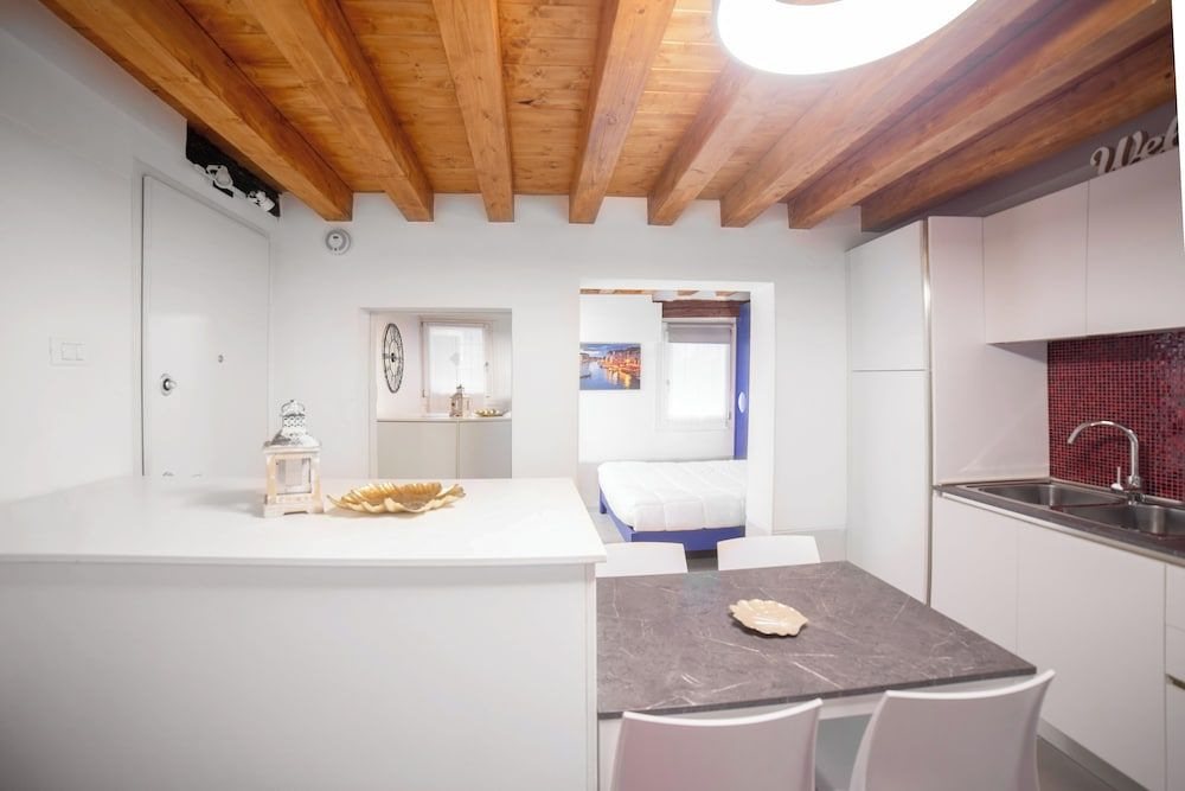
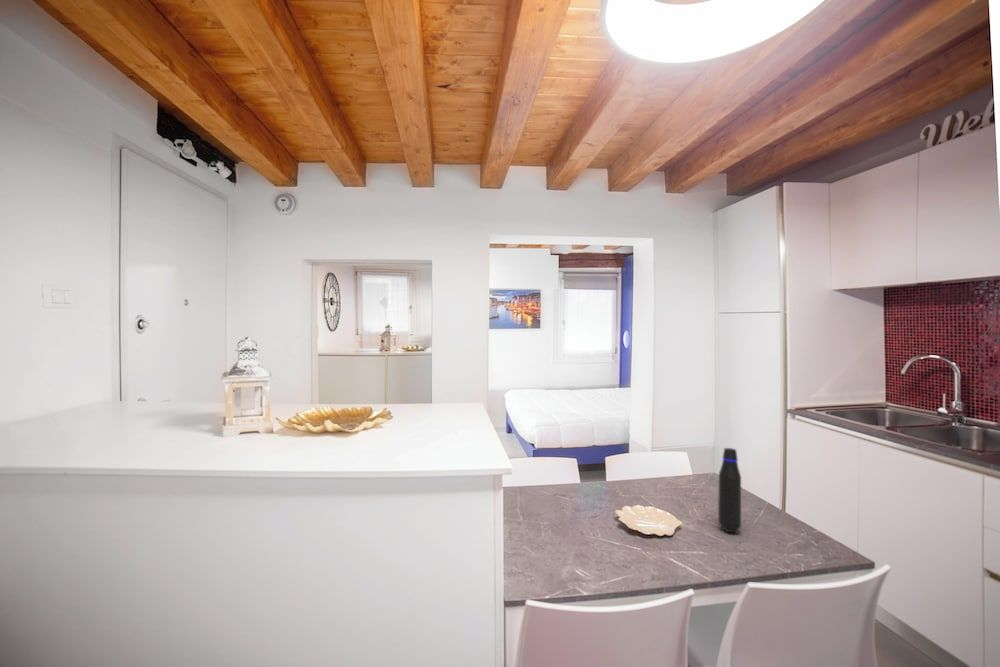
+ water bottle [717,447,742,534]
